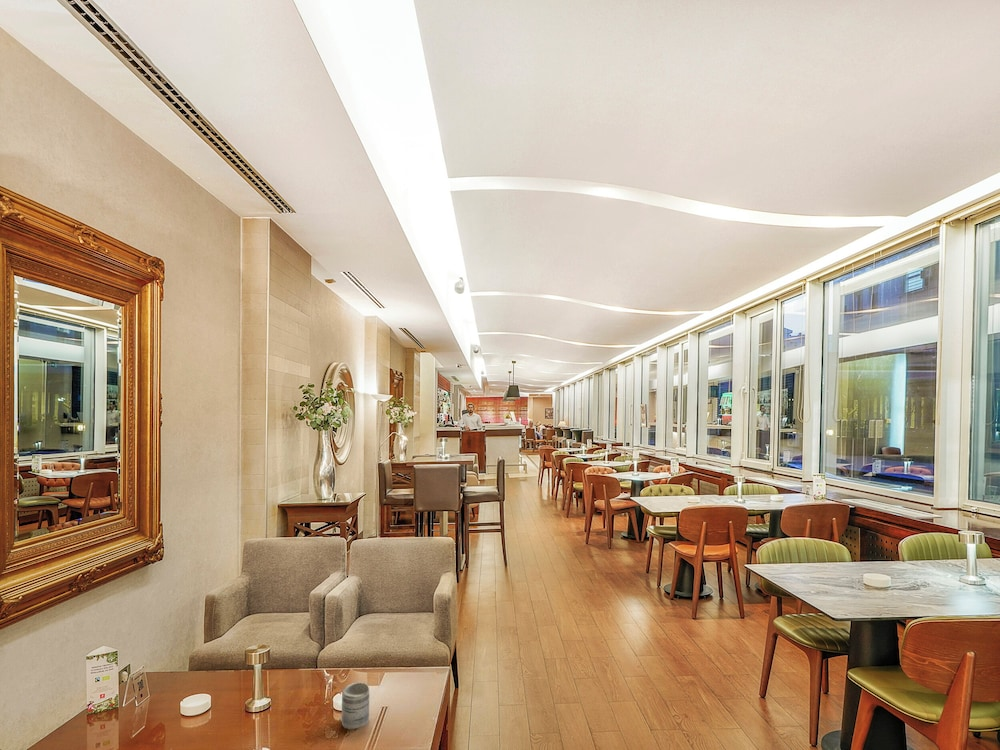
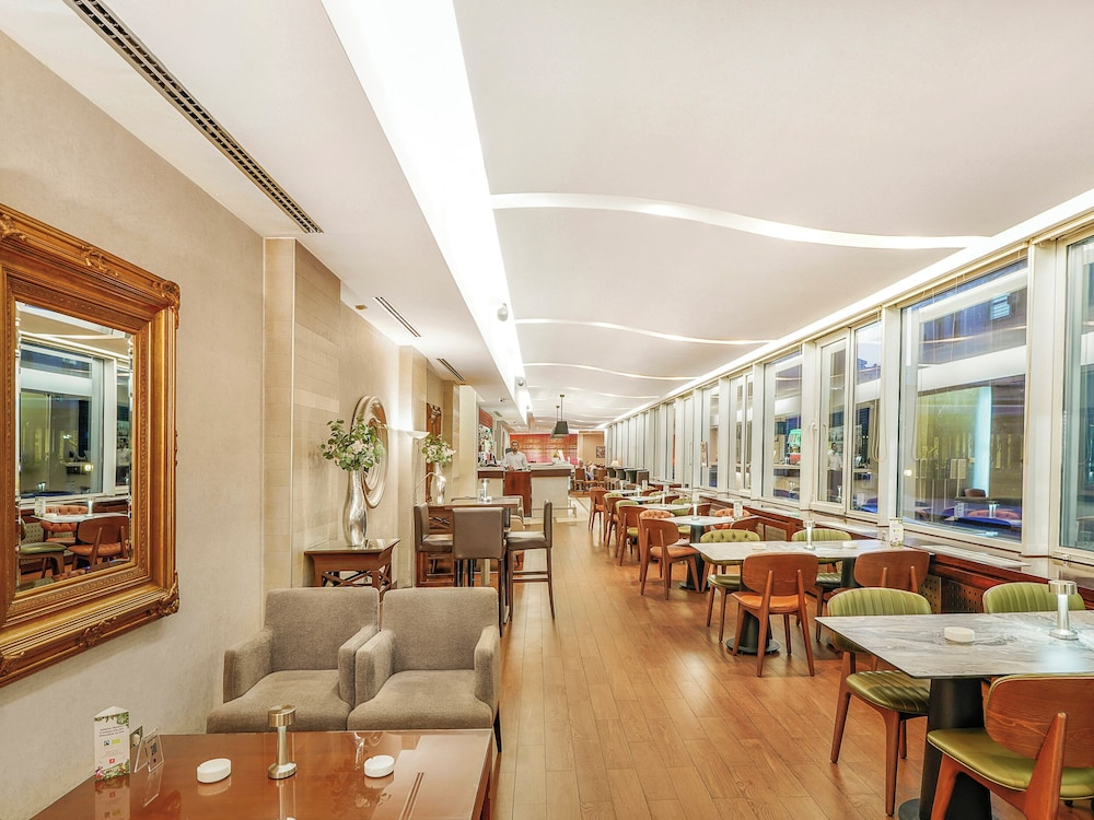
- mug [341,680,370,730]
